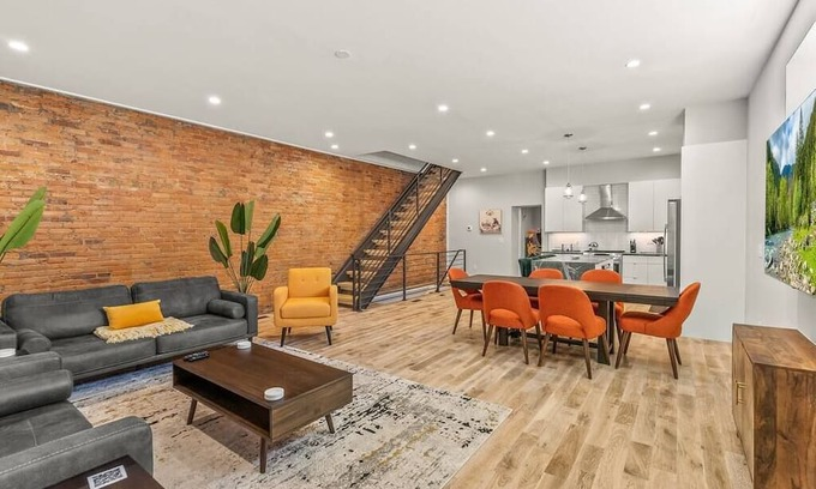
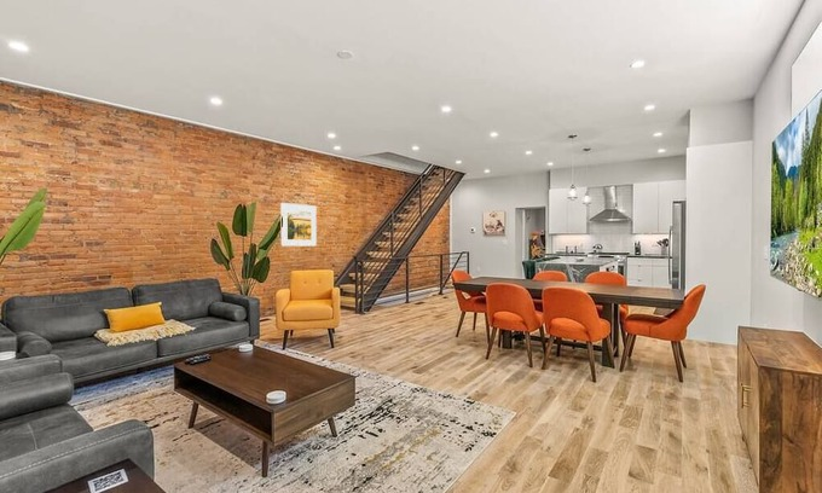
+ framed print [280,202,318,248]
